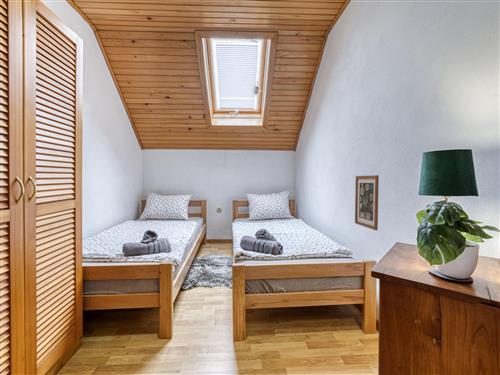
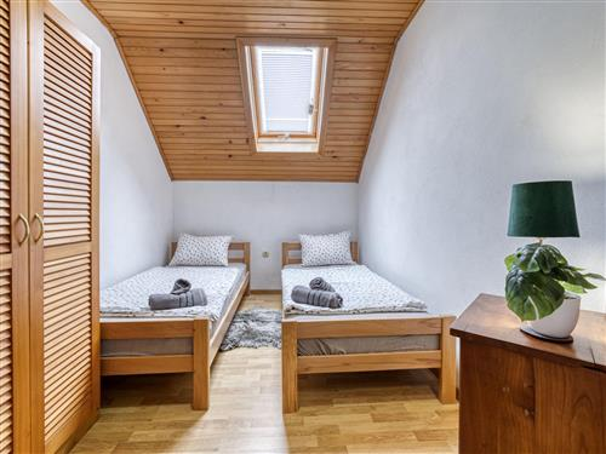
- wall art [354,174,380,231]
